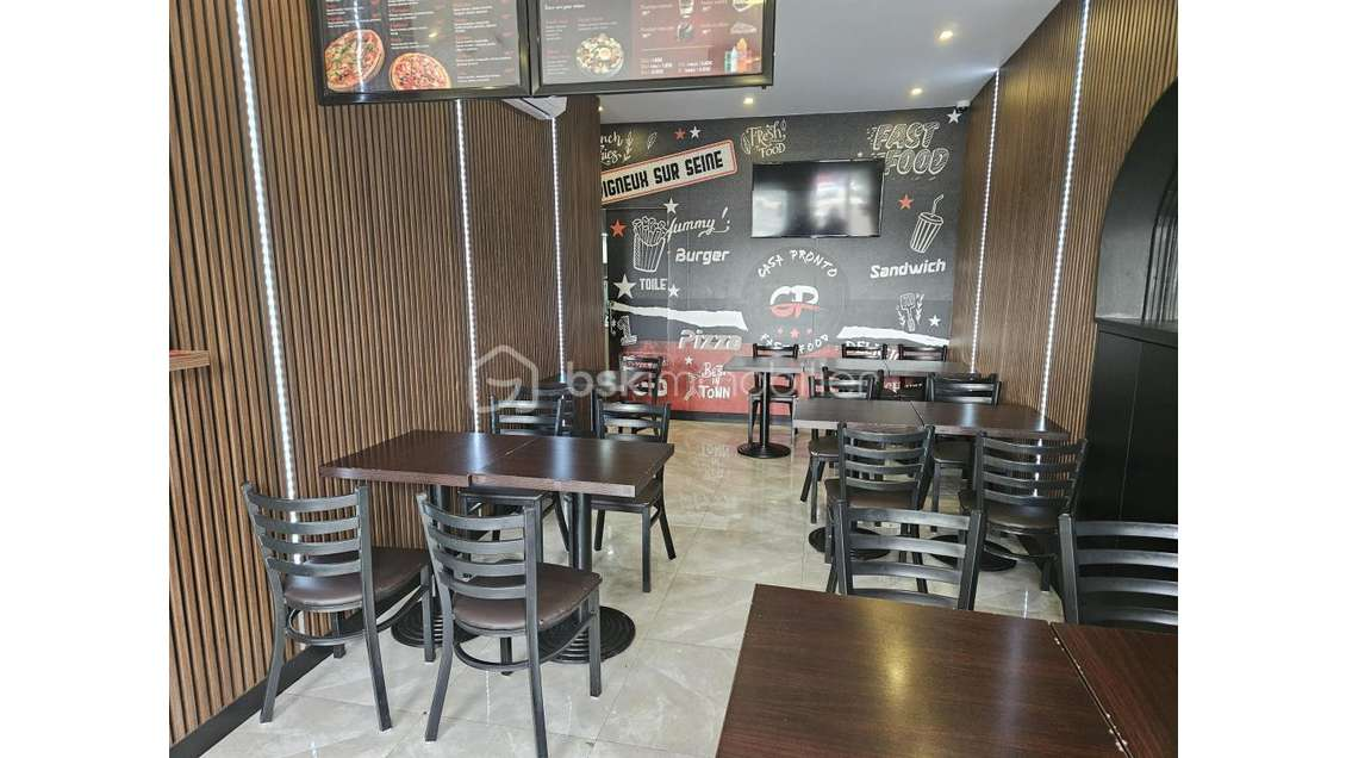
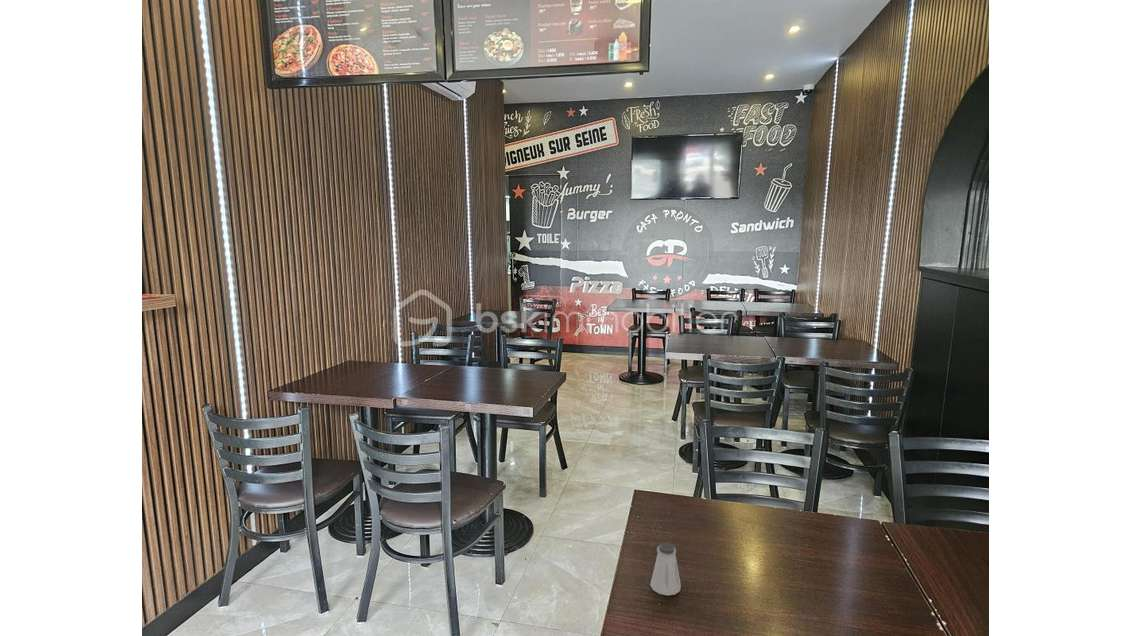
+ saltshaker [649,542,682,597]
